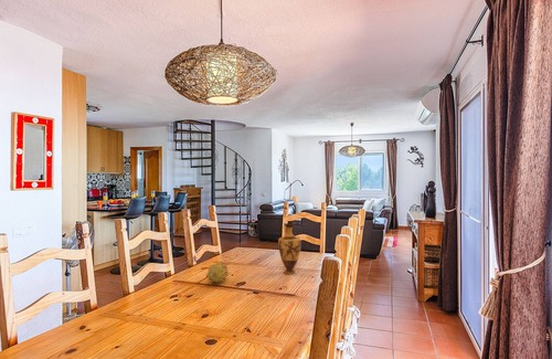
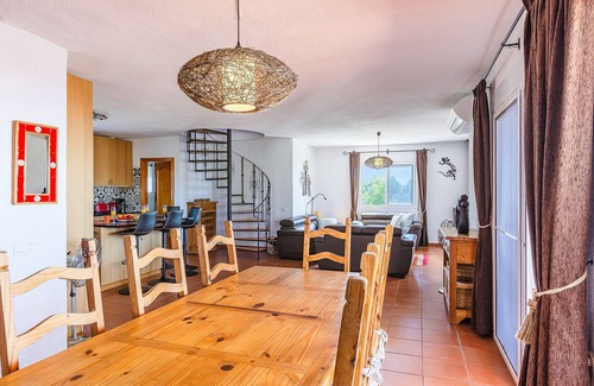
- vase [277,222,301,275]
- fruit [205,261,229,285]
